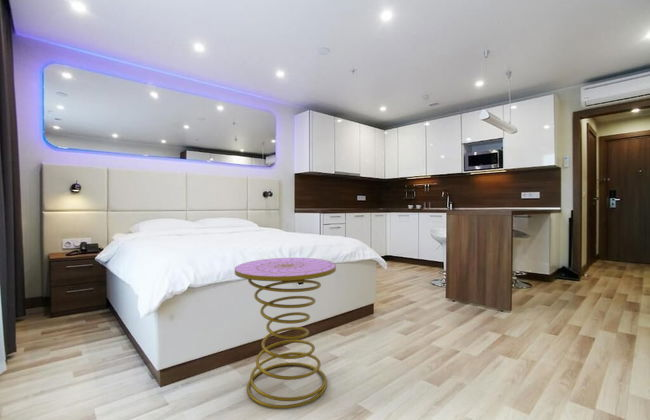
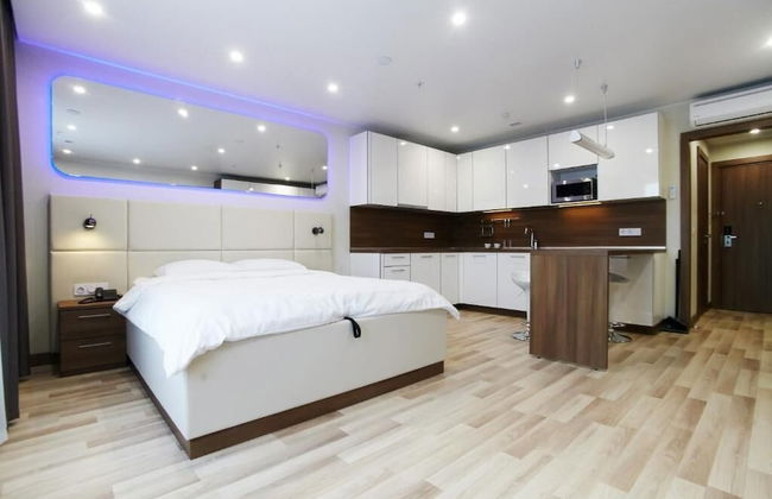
- side table [234,257,337,410]
